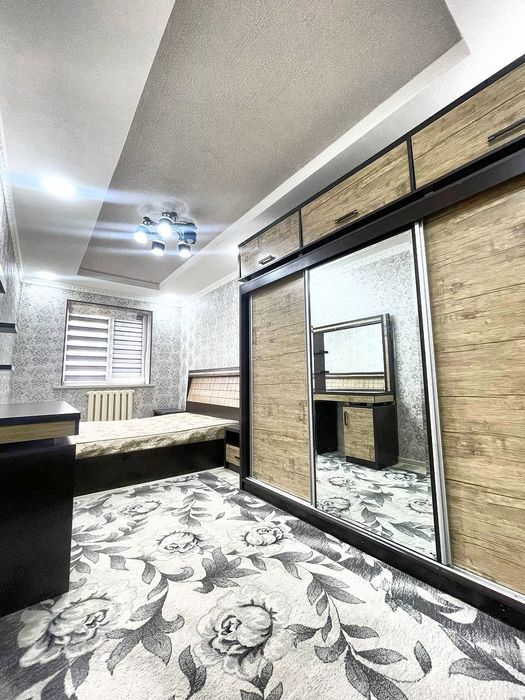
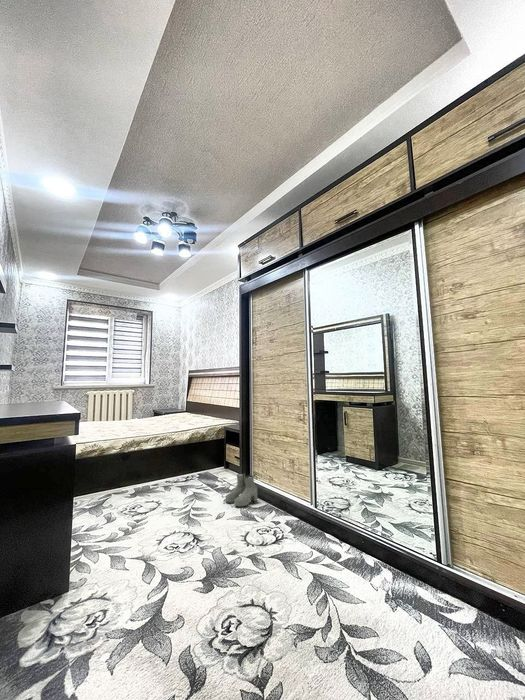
+ boots [224,472,259,508]
